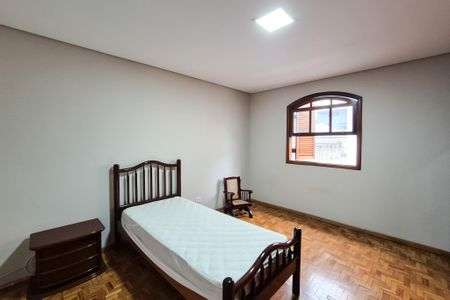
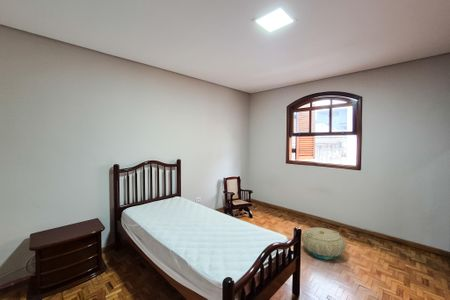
+ basket [301,227,347,261]
